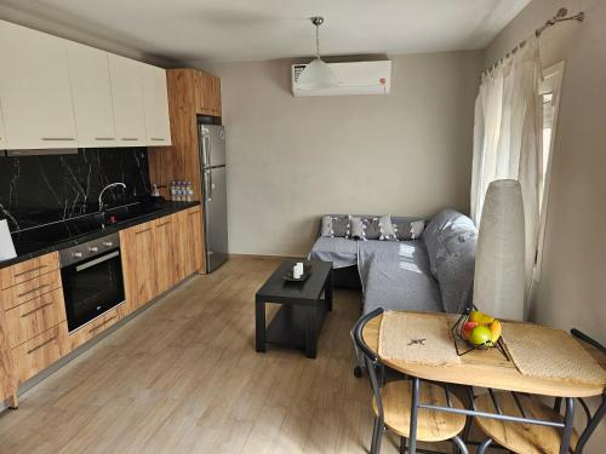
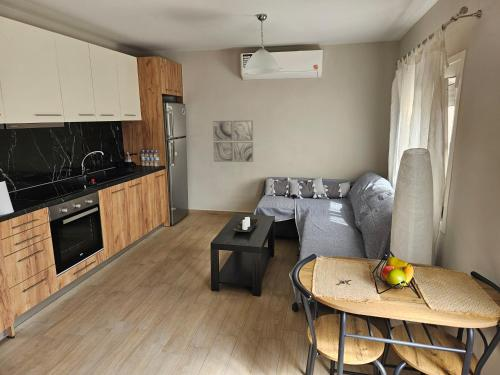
+ wall art [212,119,254,163]
